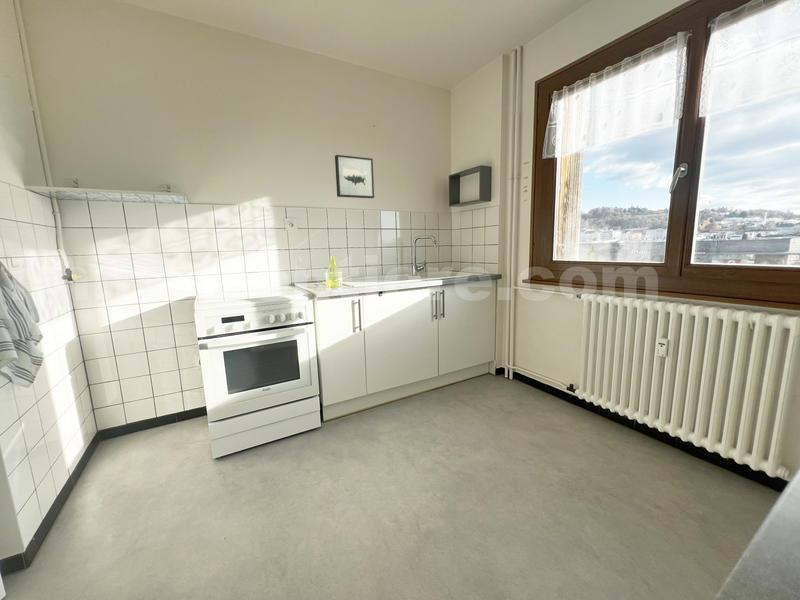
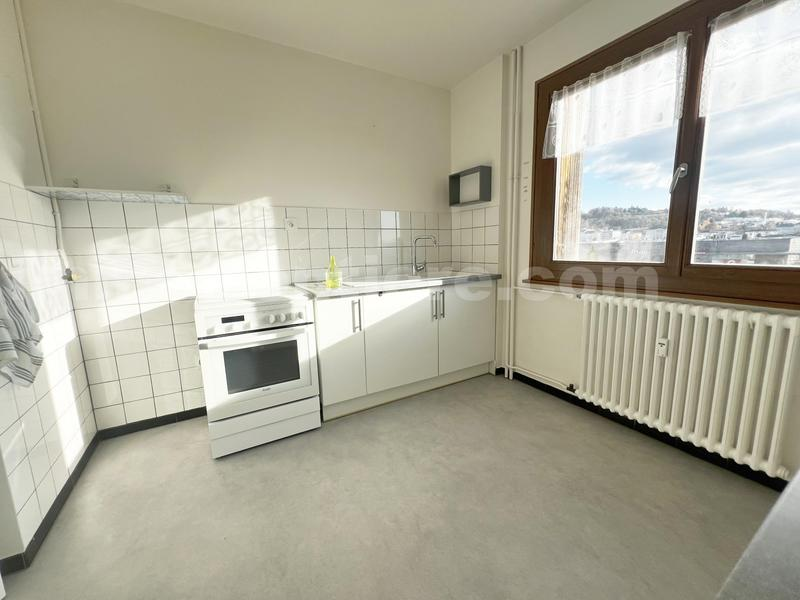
- wall art [334,154,375,199]
